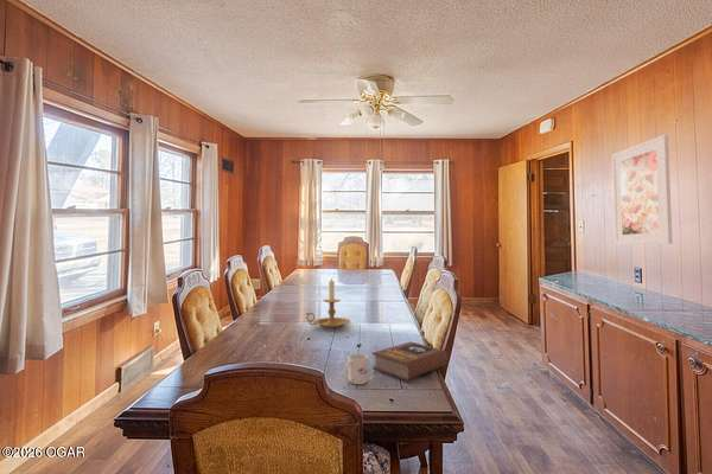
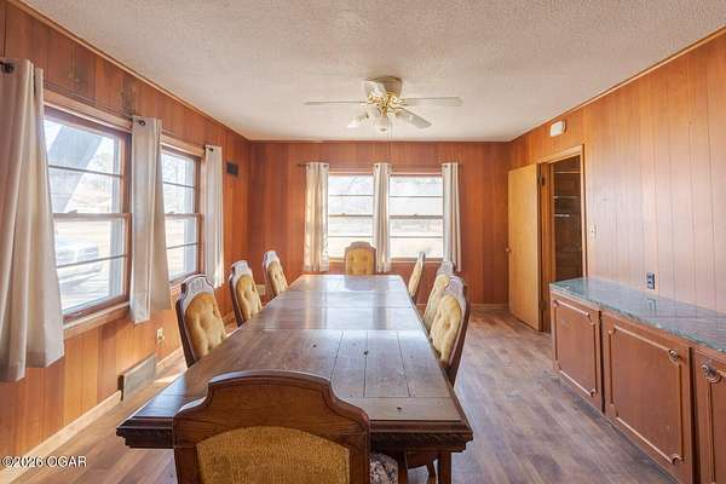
- candle holder [305,277,351,329]
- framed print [611,134,673,246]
- book [371,341,449,382]
- mug [343,352,369,385]
